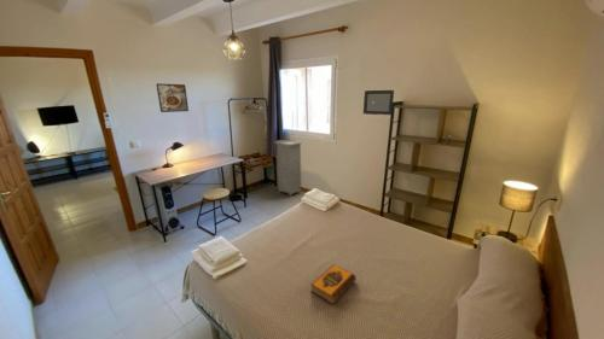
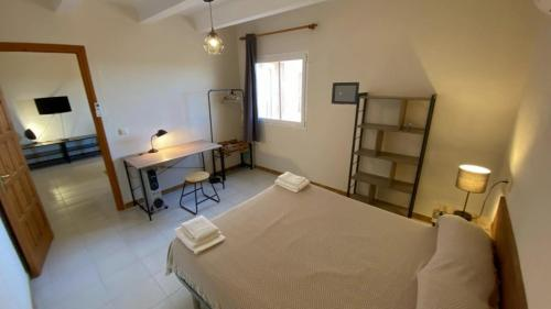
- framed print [155,82,190,113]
- cabinet [273,139,303,197]
- hardback book [310,263,358,305]
